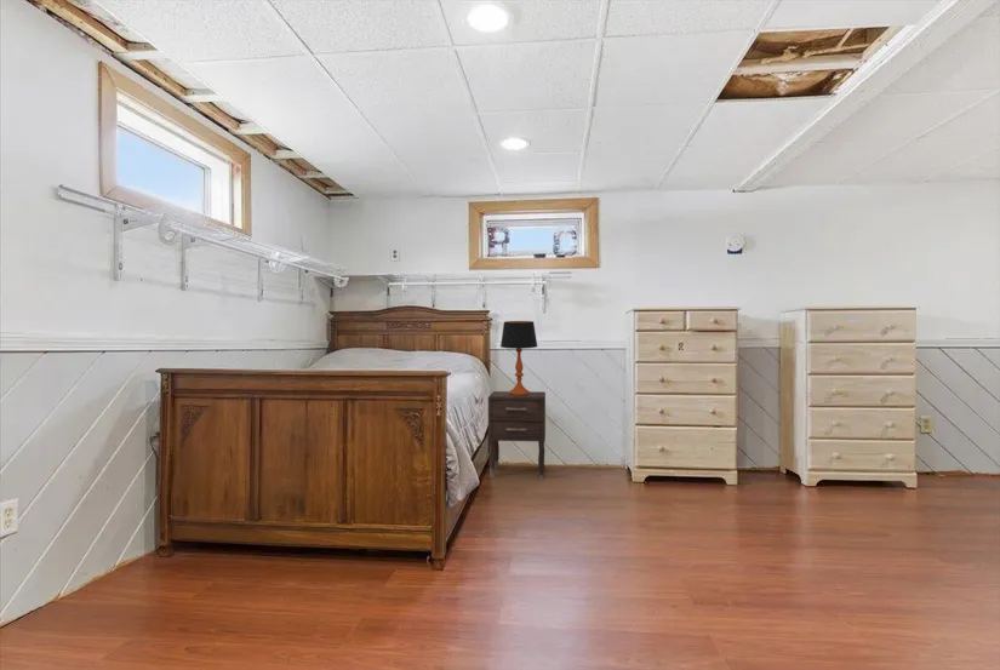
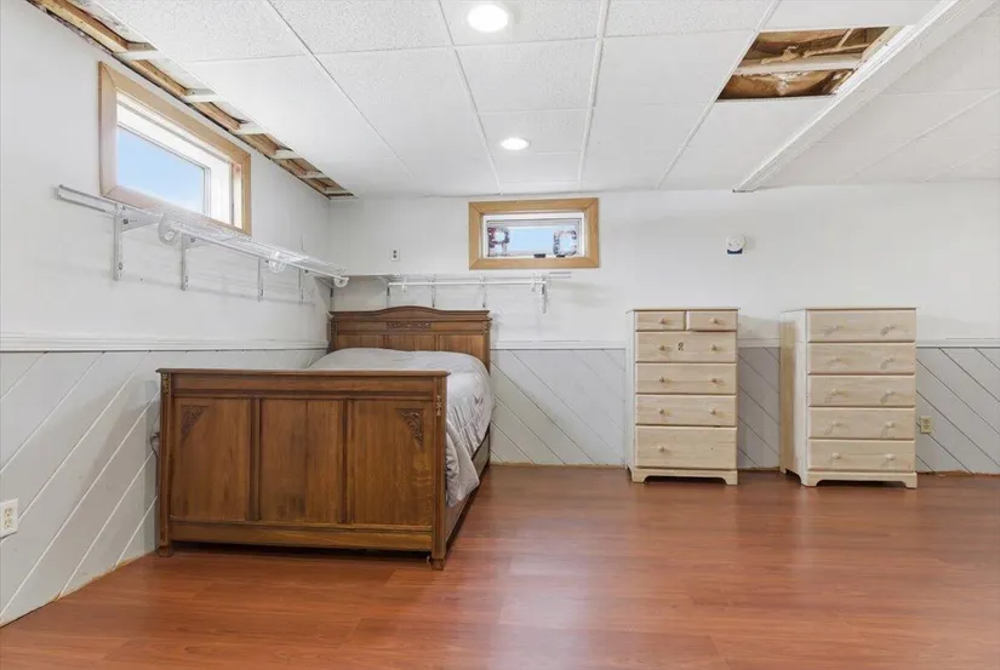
- table lamp [499,320,538,396]
- nightstand [487,390,547,481]
